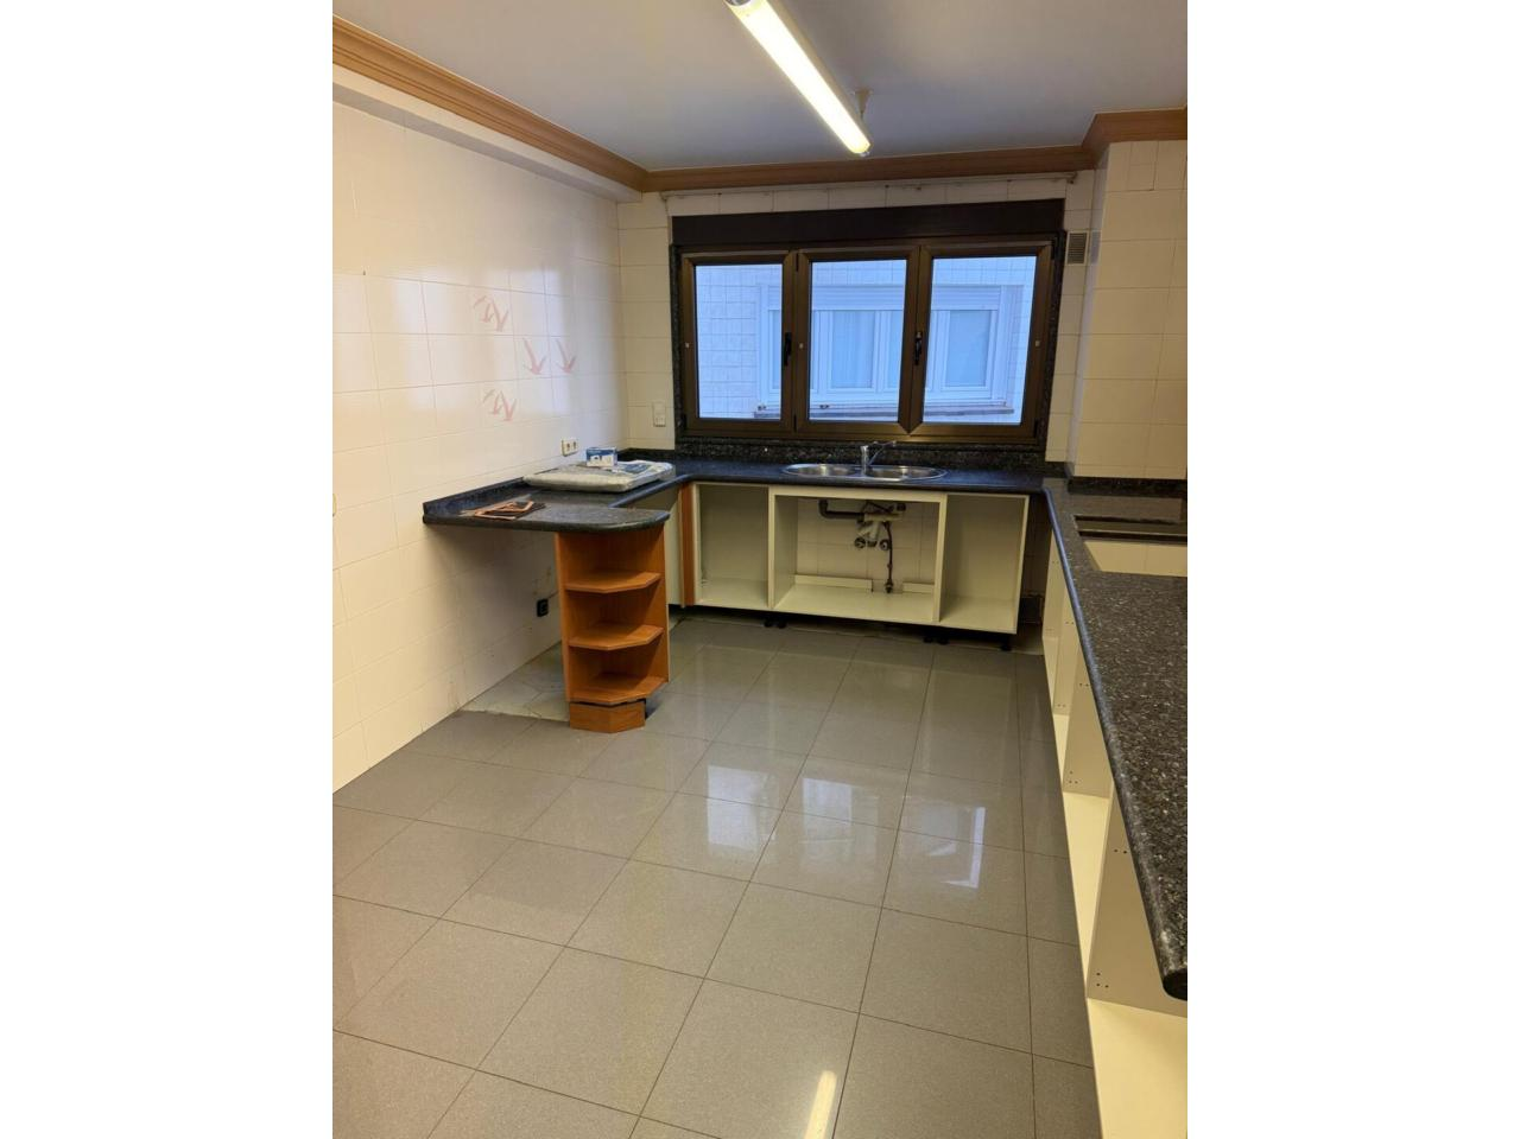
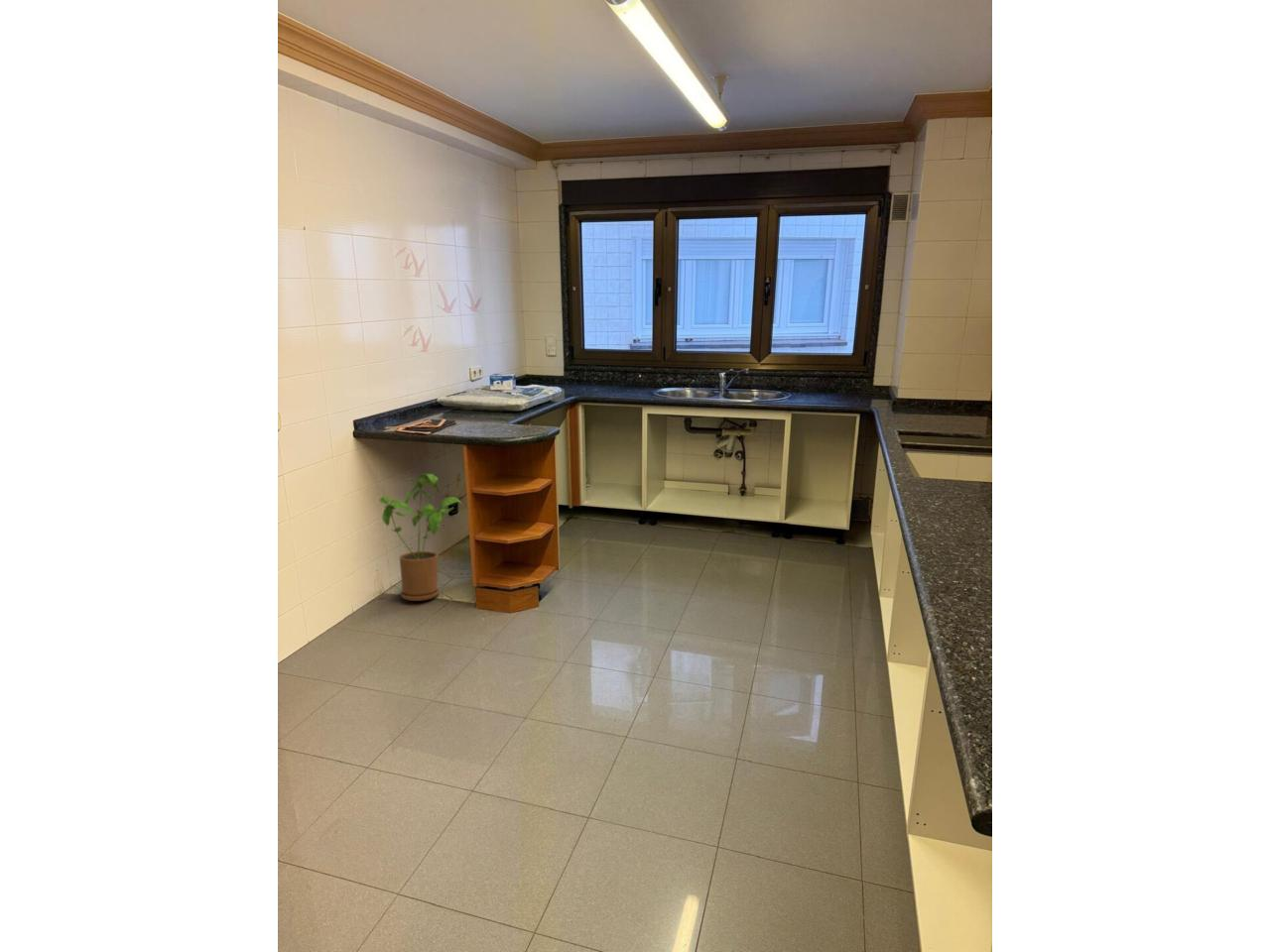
+ house plant [378,473,465,602]
